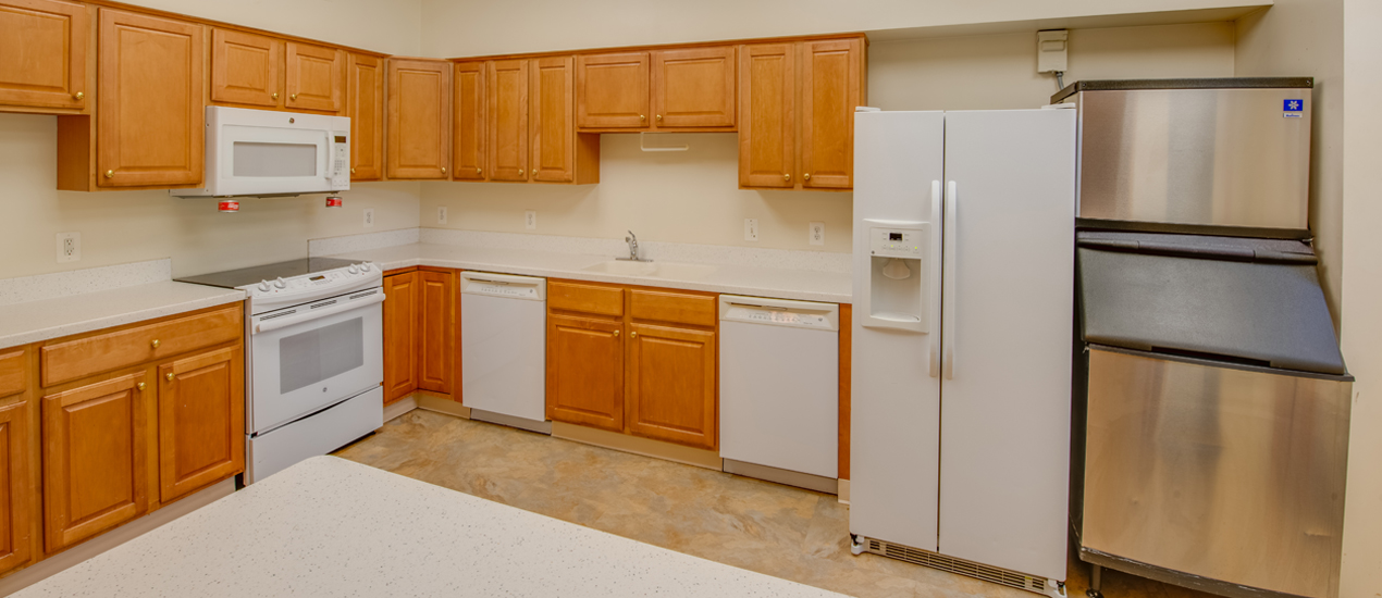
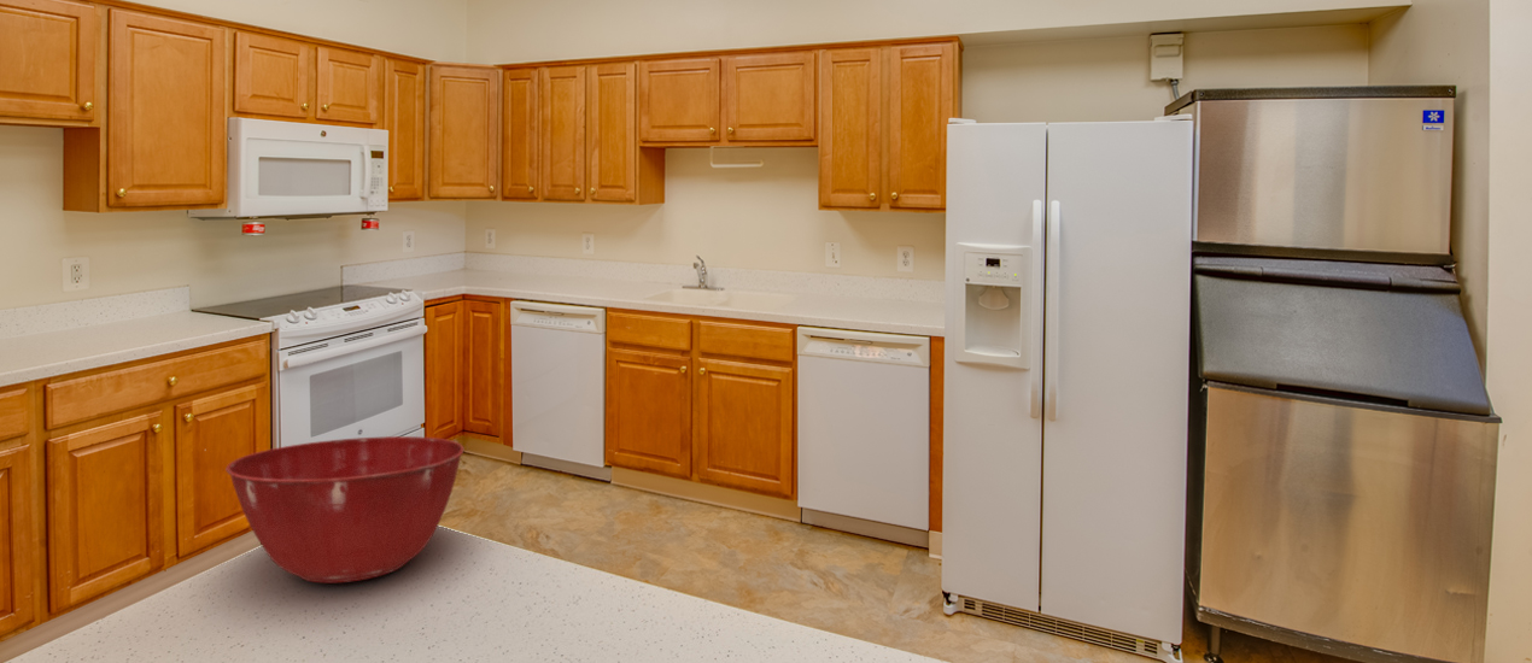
+ mixing bowl [226,435,464,583]
